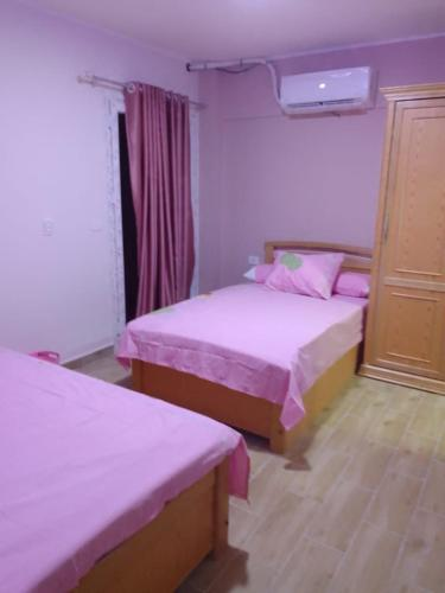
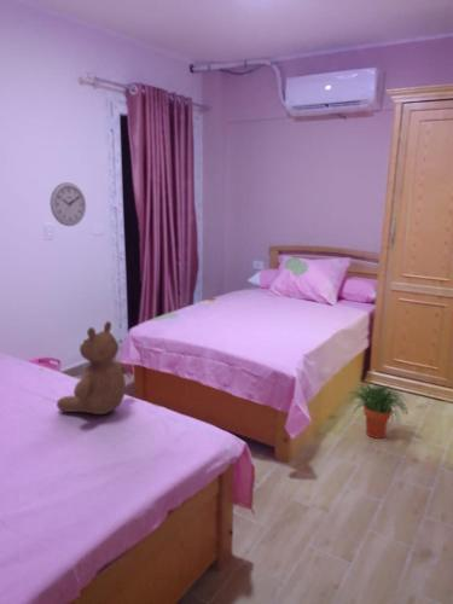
+ wall clock [50,181,87,227]
+ potted plant [347,382,410,440]
+ teddy bear [56,320,129,416]
